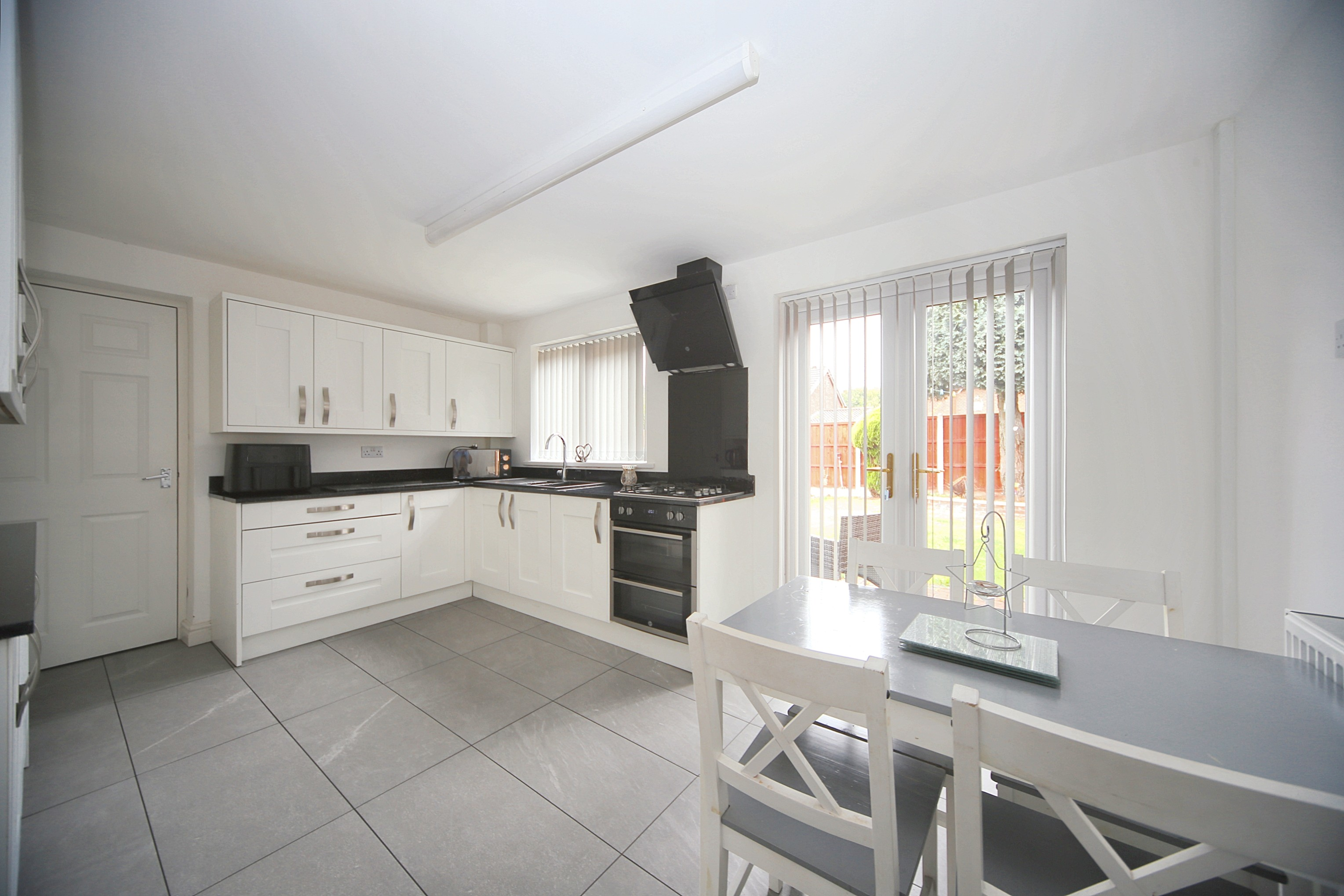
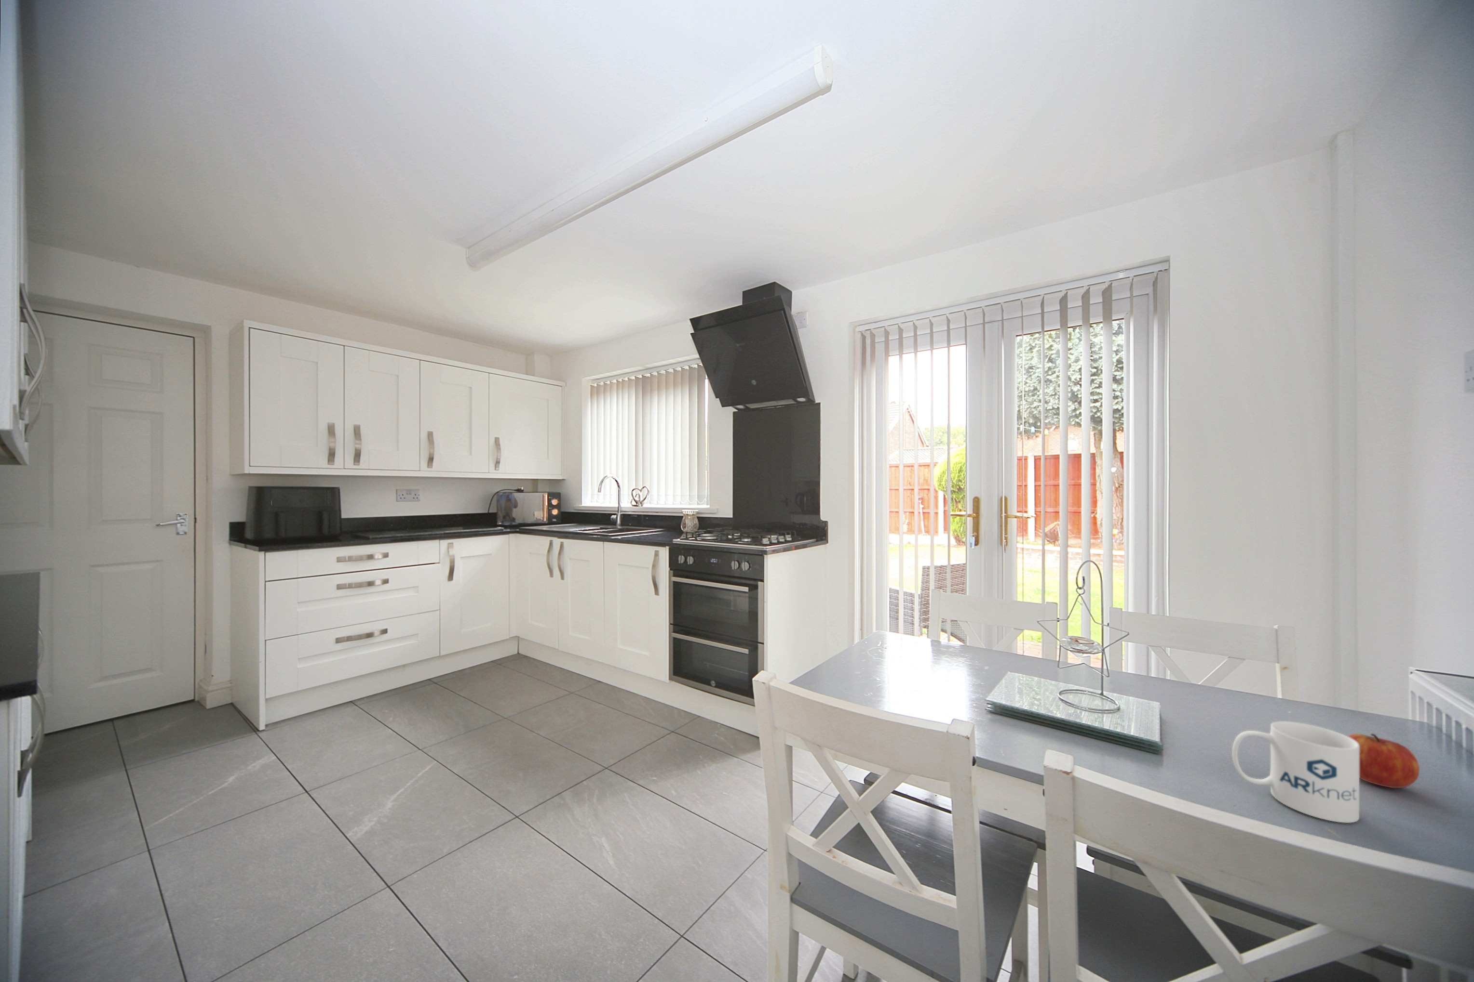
+ fruit [1348,733,1420,788]
+ mug [1232,721,1360,823]
